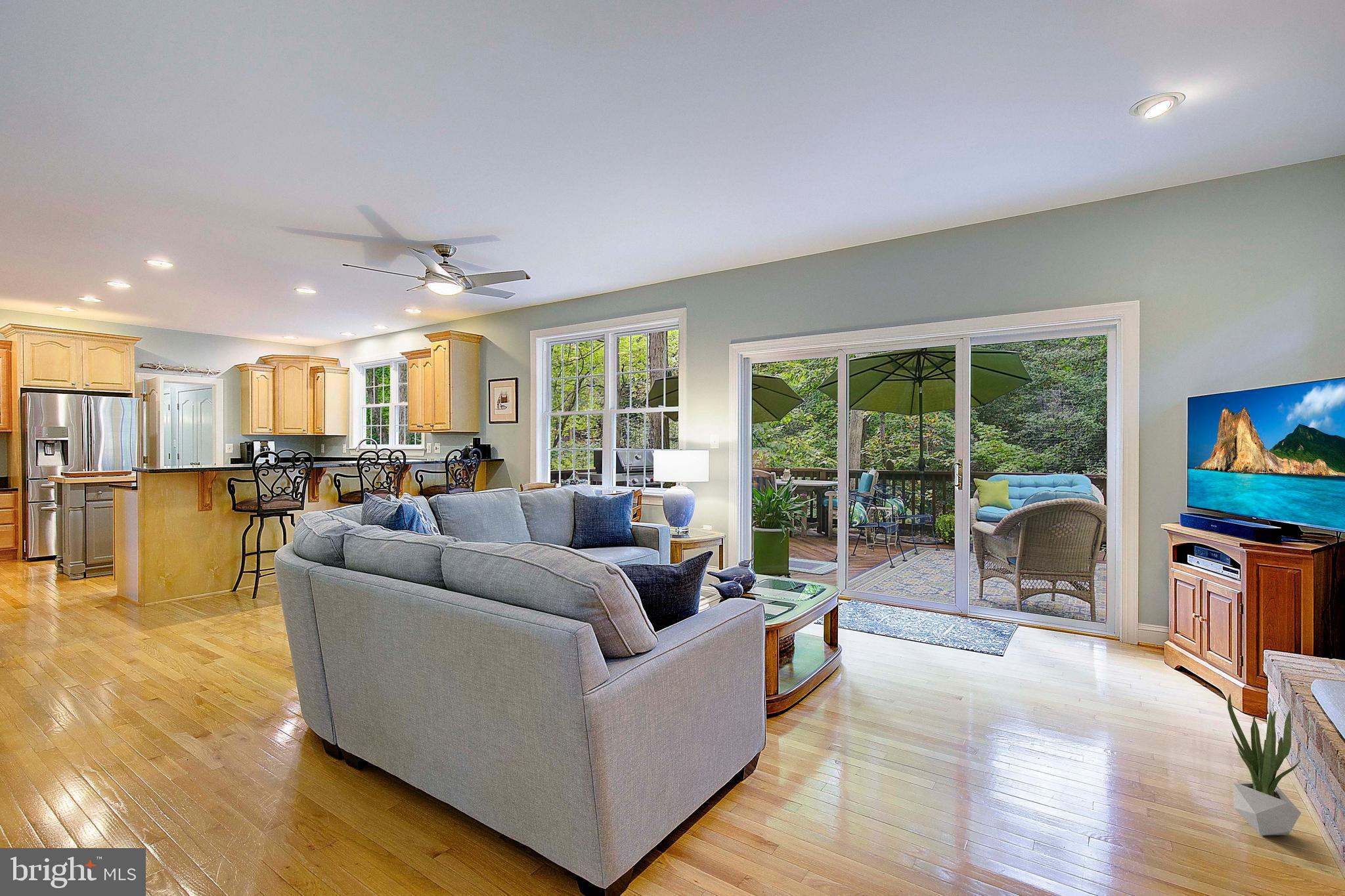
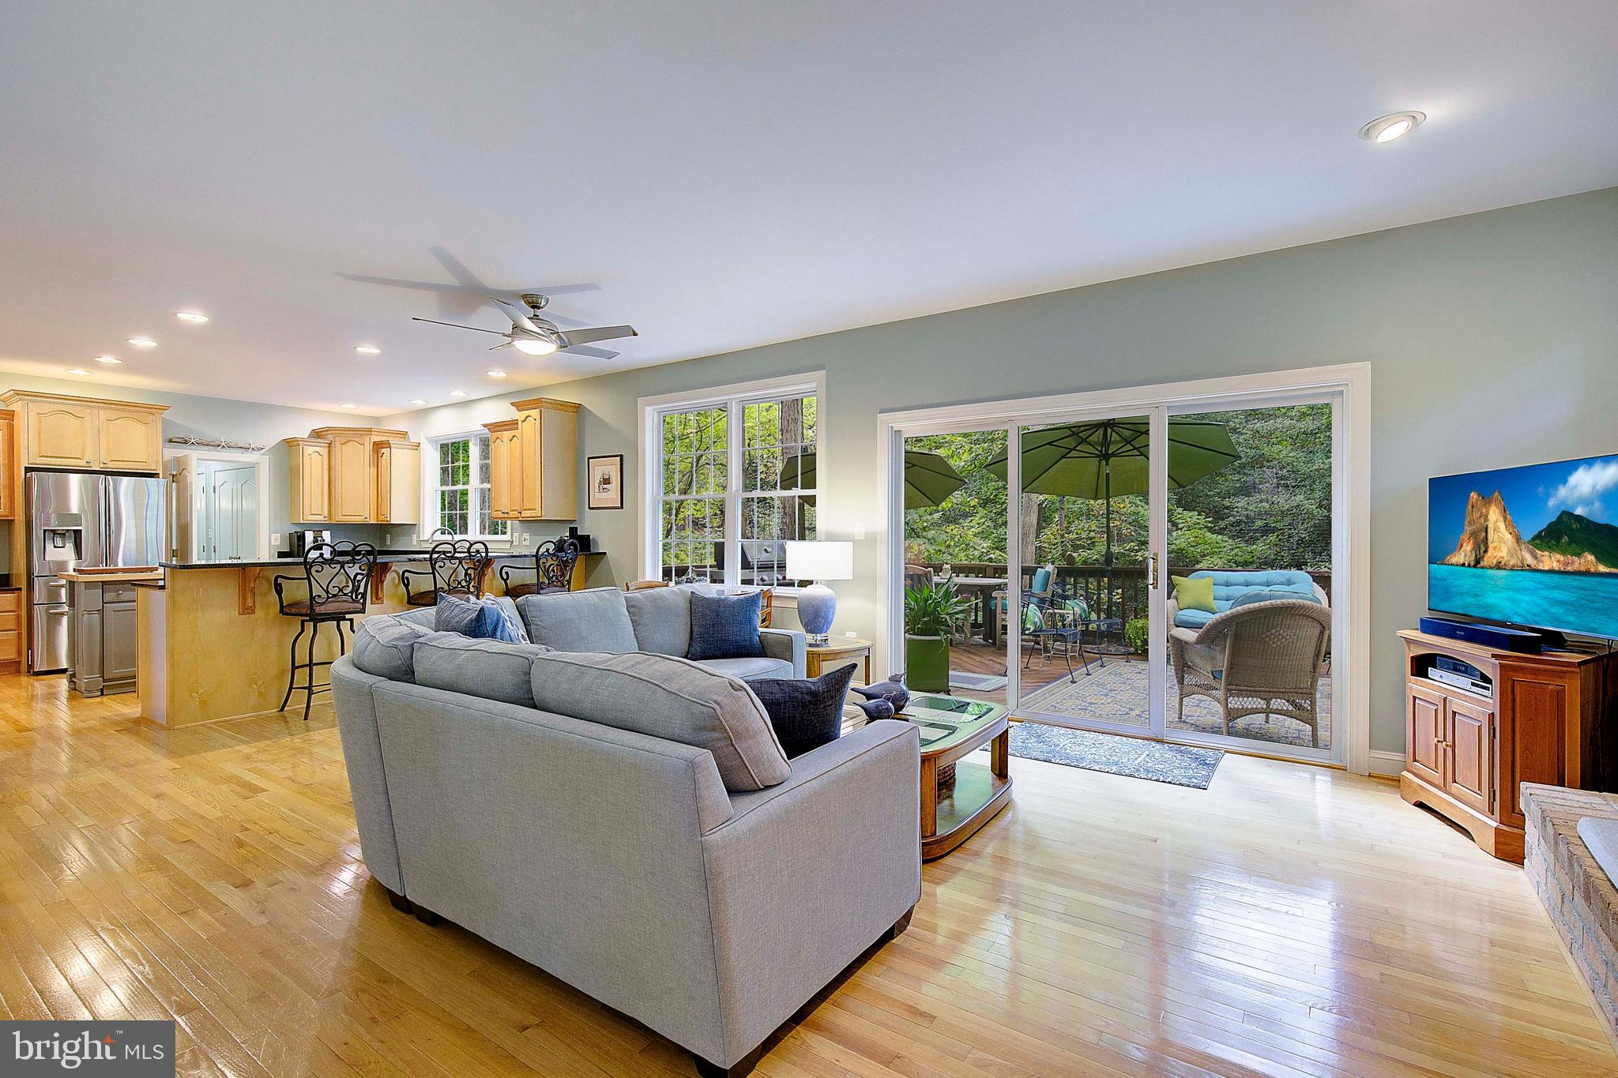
- potted plant [1227,693,1302,836]
